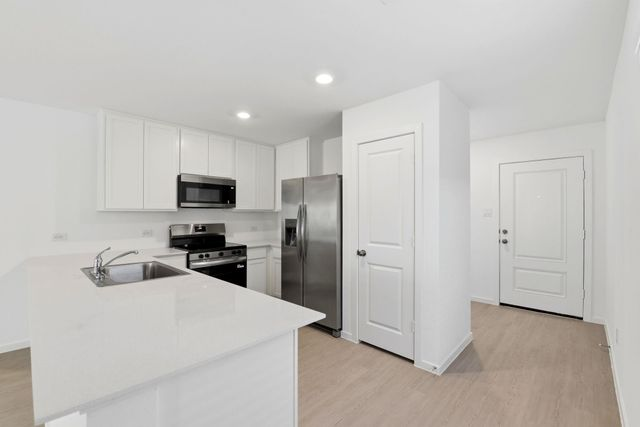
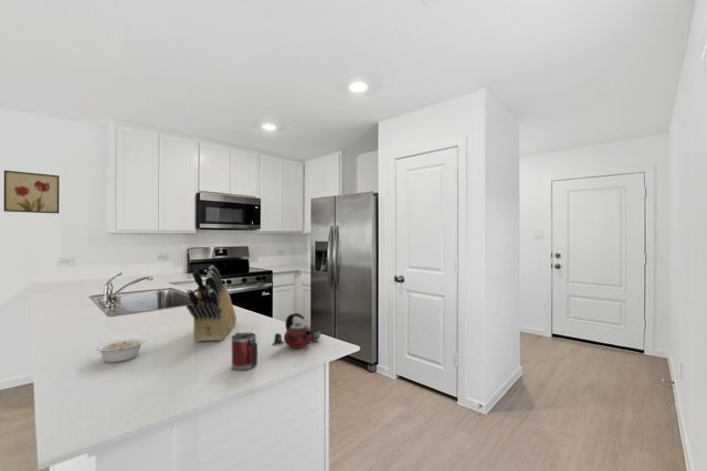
+ legume [95,338,148,364]
+ mug [231,332,258,372]
+ wall art [3,169,61,215]
+ knife block [186,264,238,343]
+ kettle [271,312,323,350]
